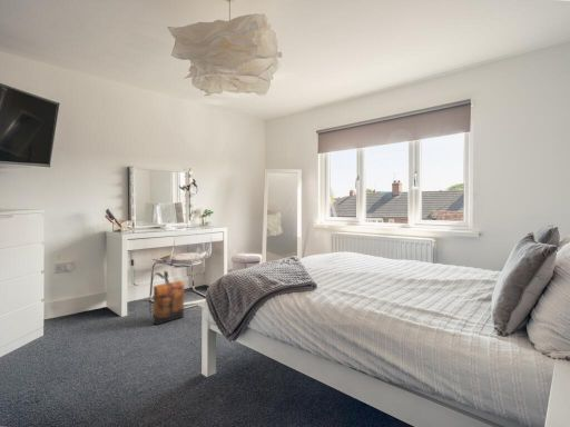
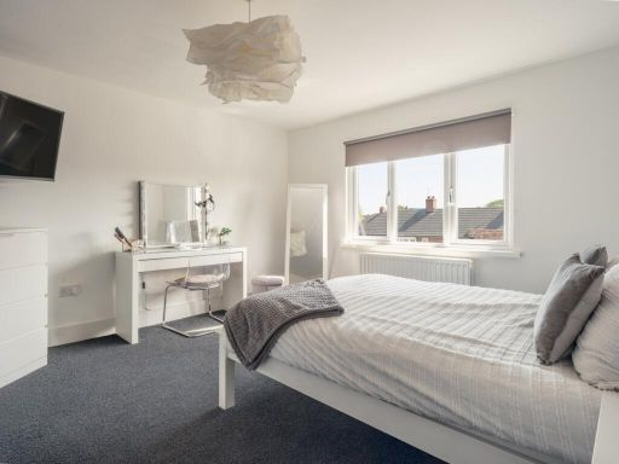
- backpack [148,270,186,326]
